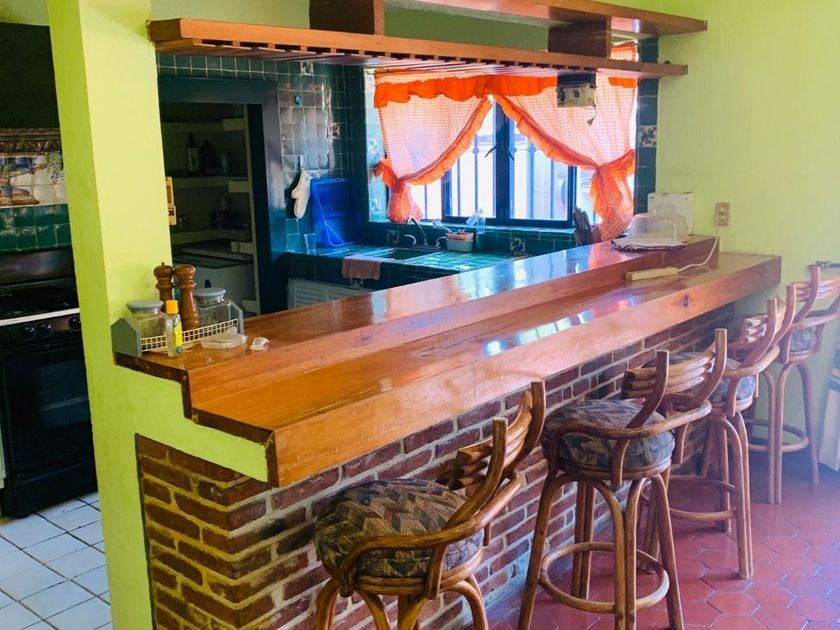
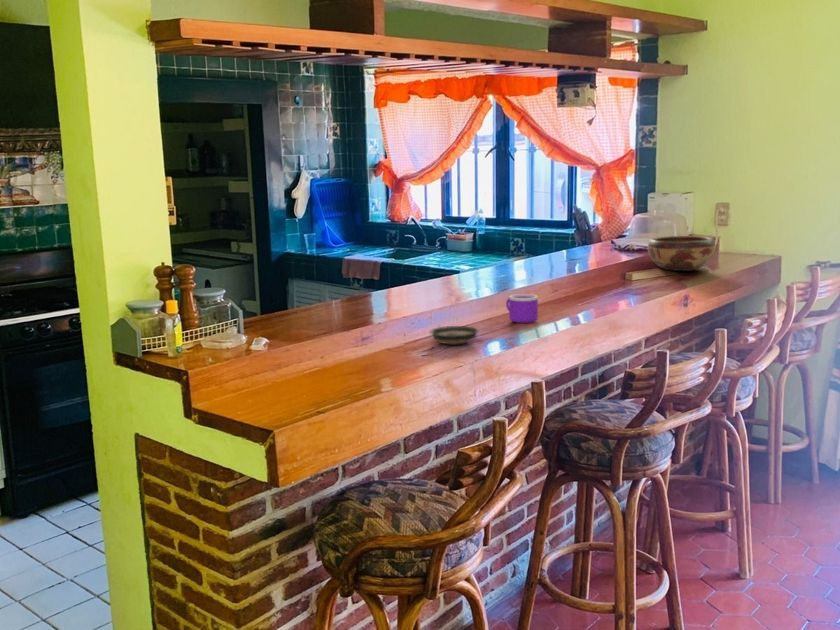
+ mug [505,293,539,324]
+ decorative bowl [647,235,717,272]
+ saucer [429,325,480,346]
